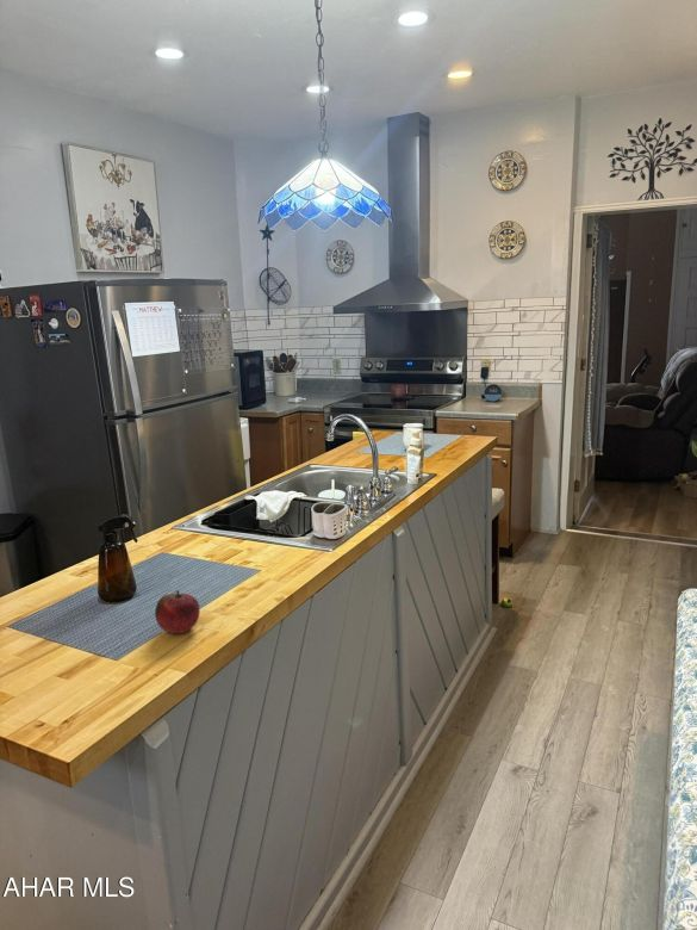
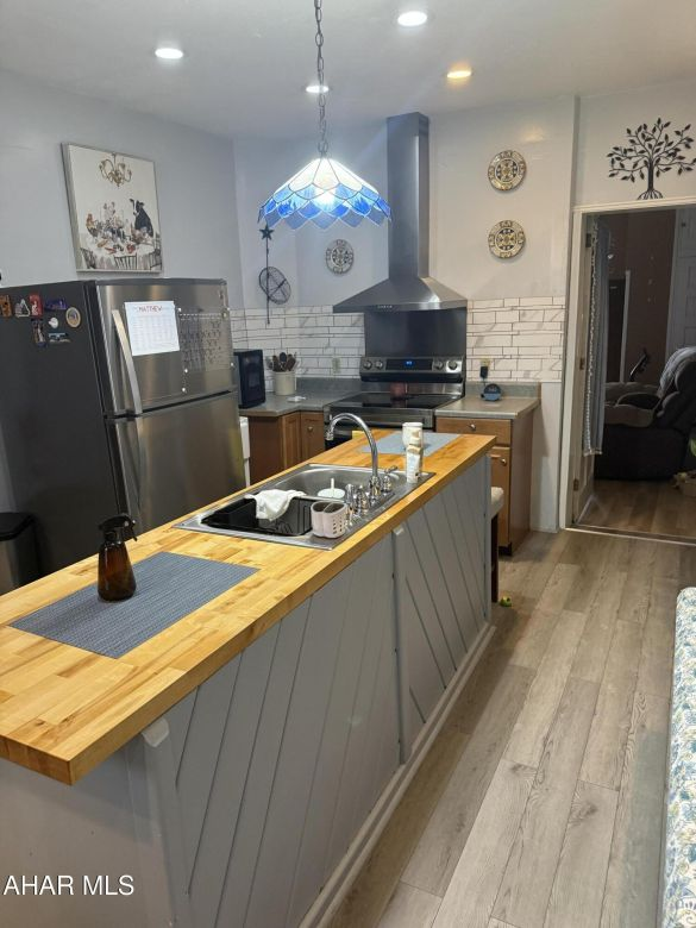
- fruit [154,589,201,634]
